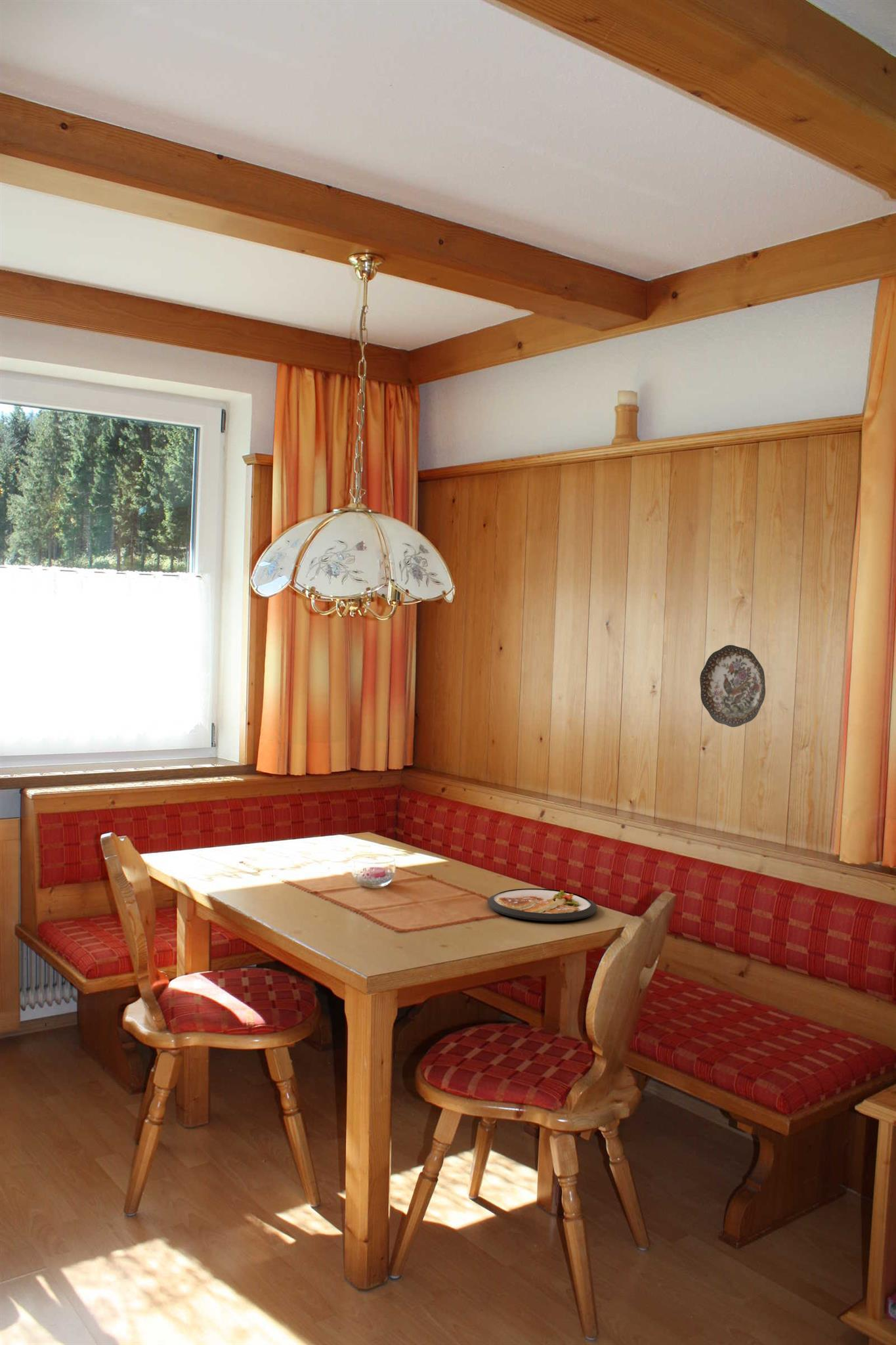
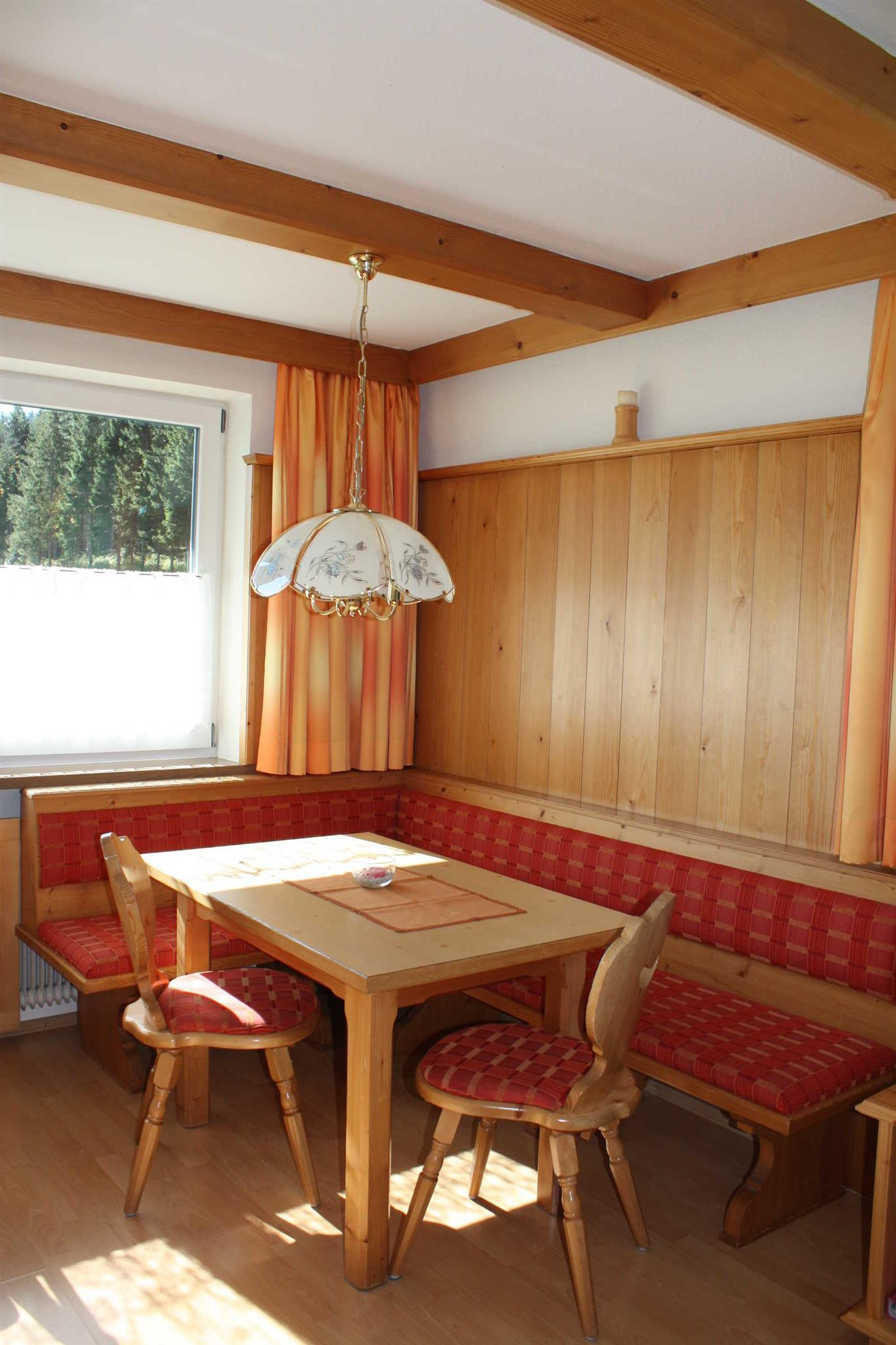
- decorative plate [699,644,766,728]
- dish [486,888,598,922]
